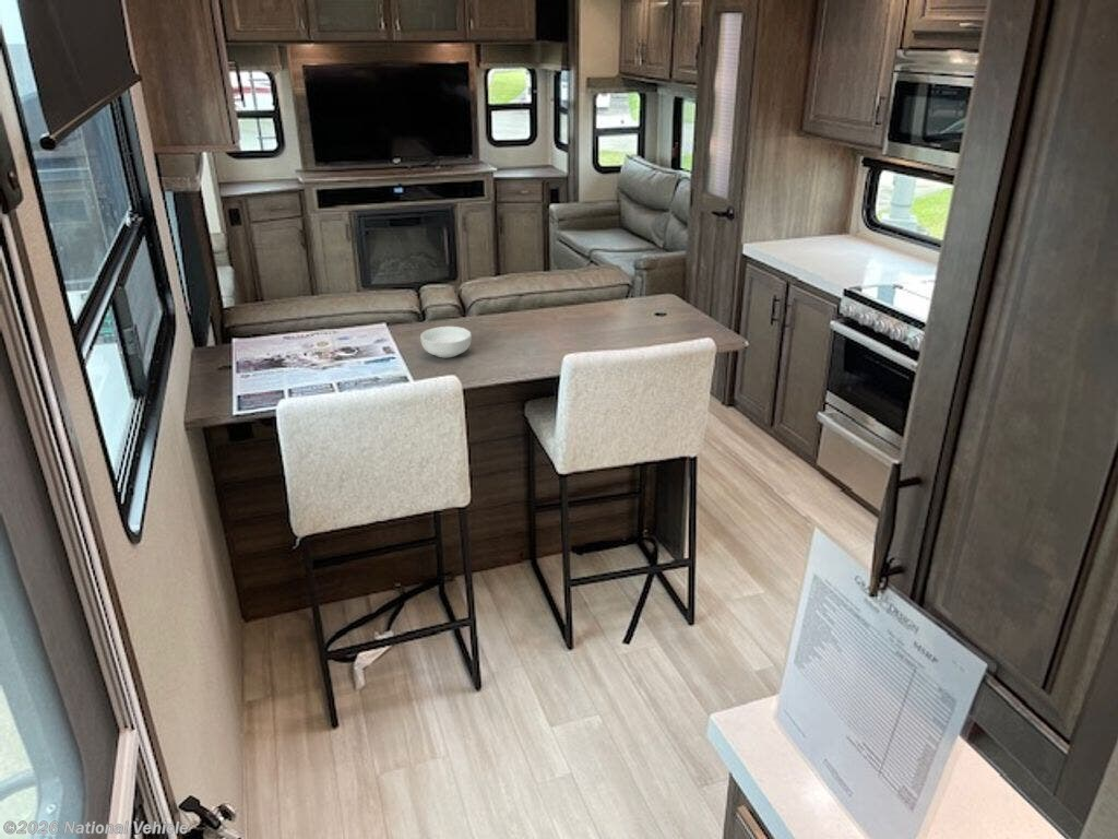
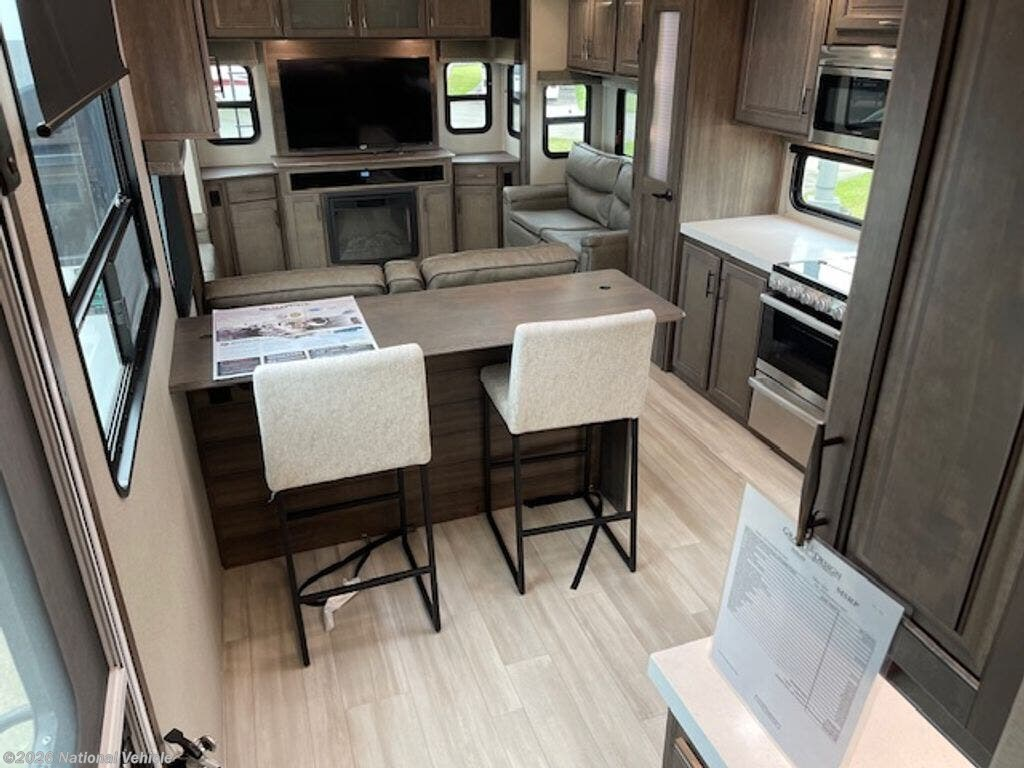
- cereal bowl [419,326,473,358]
